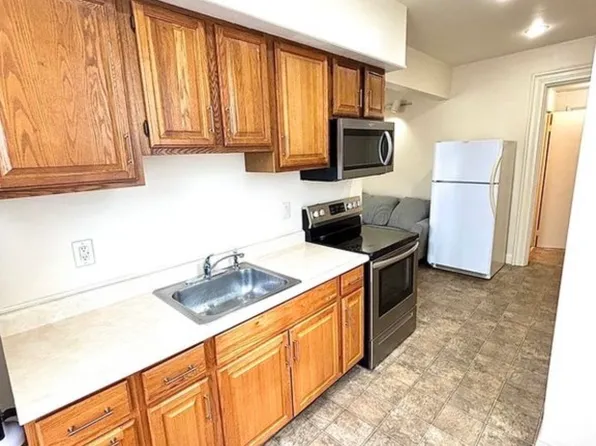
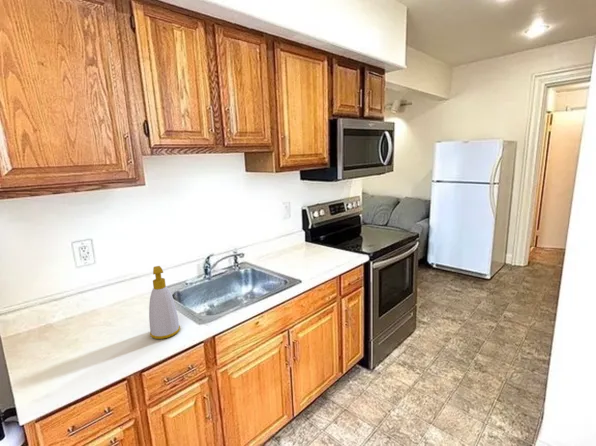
+ soap bottle [148,265,181,340]
